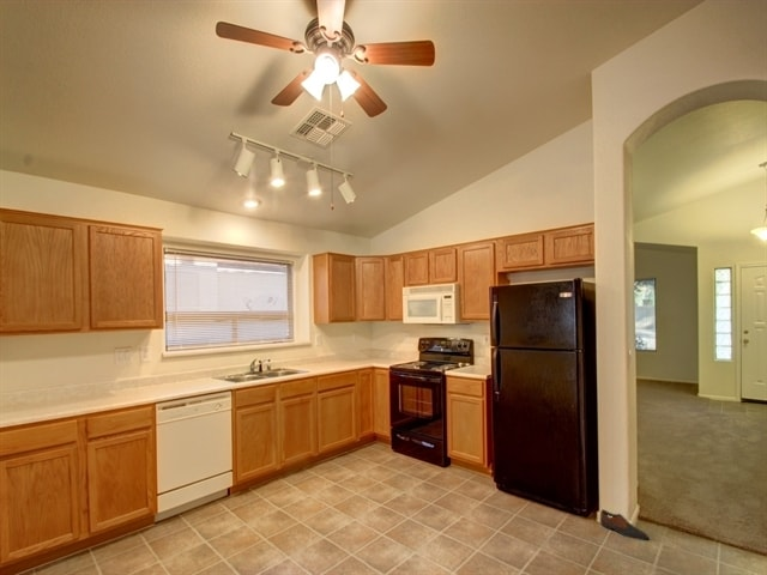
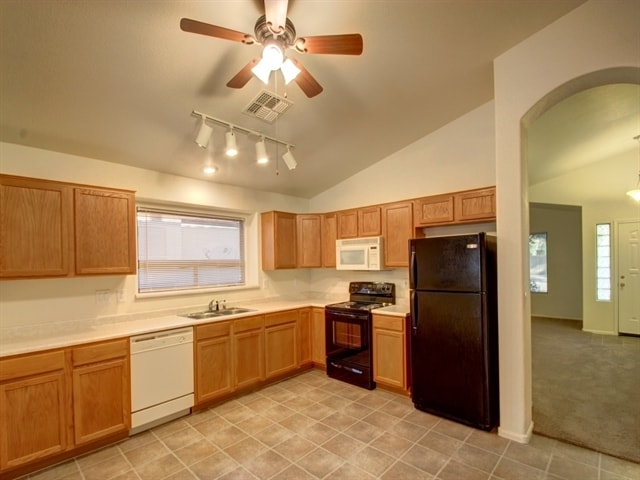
- shoe [599,508,650,541]
